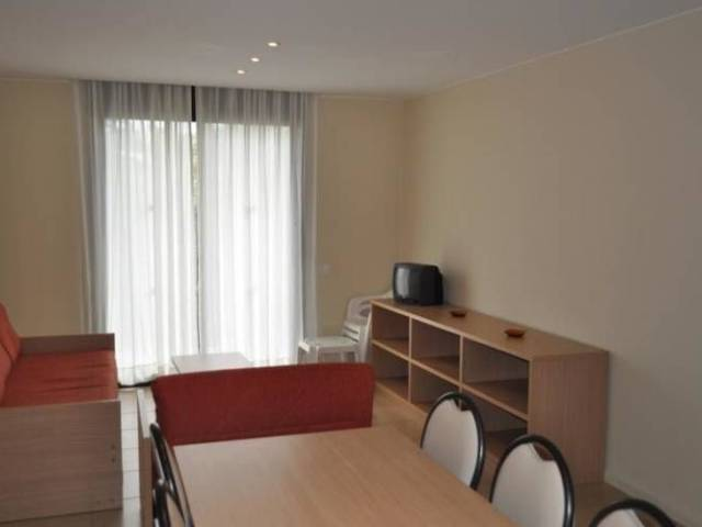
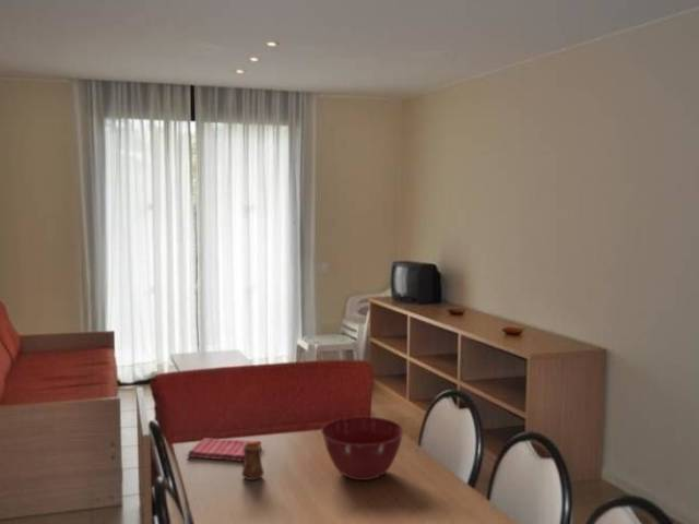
+ dish towel [186,437,262,463]
+ cup [240,443,265,481]
+ mixing bowl [320,416,405,481]
